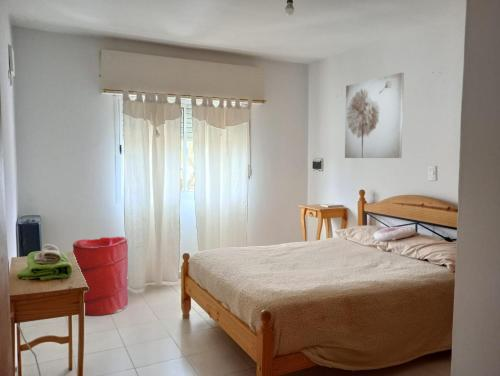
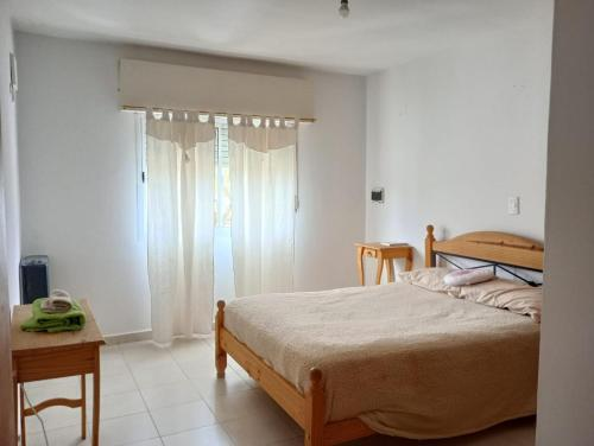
- wall art [344,72,405,159]
- laundry hamper [72,236,129,317]
